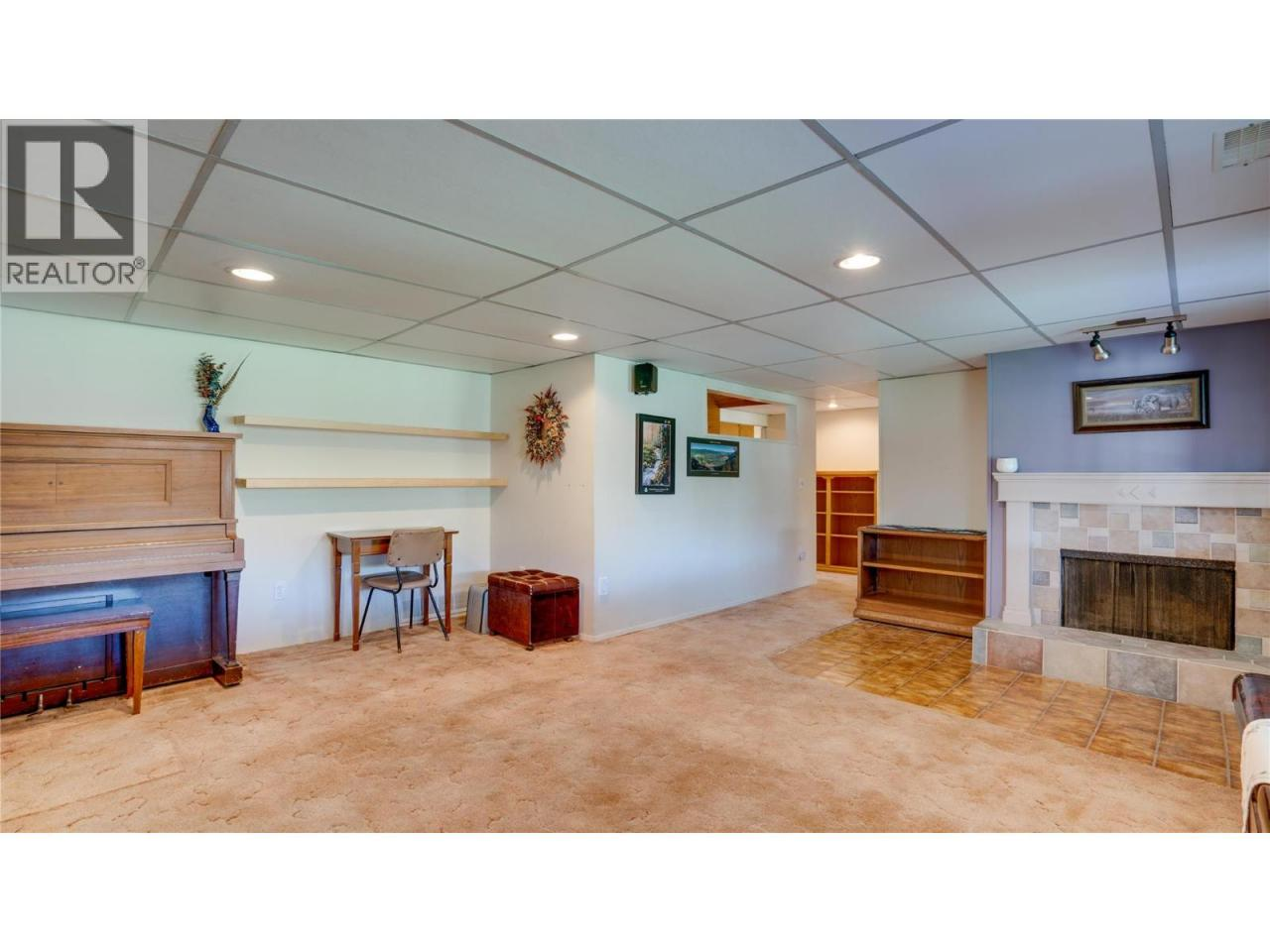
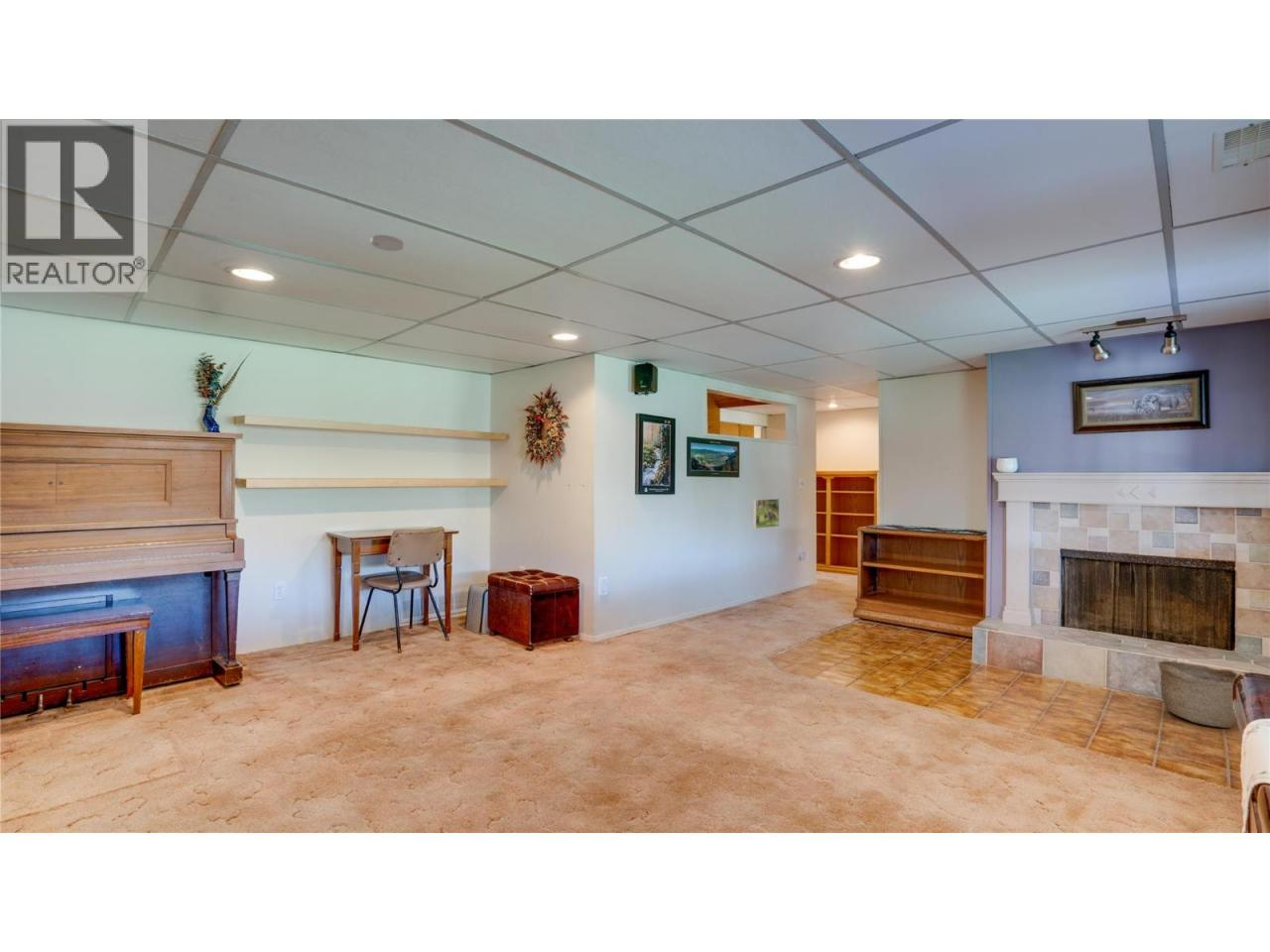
+ smoke detector [370,234,405,252]
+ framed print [752,498,780,530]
+ basket [1157,659,1239,729]
